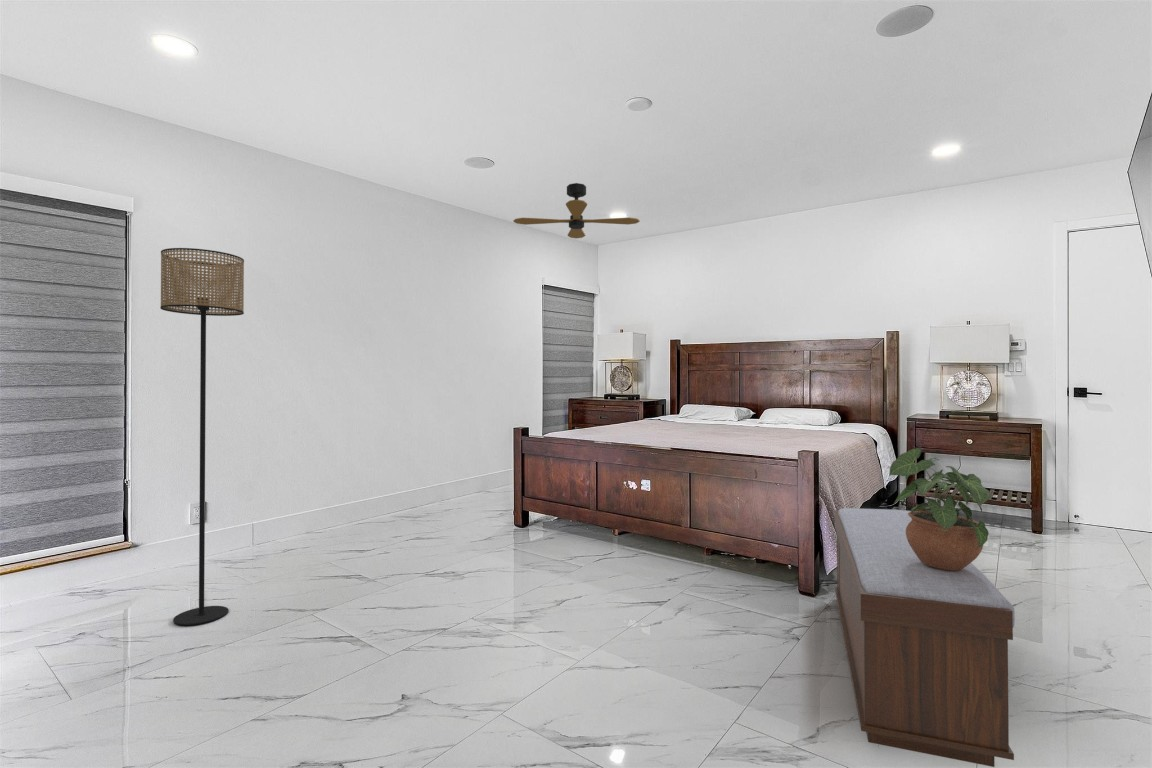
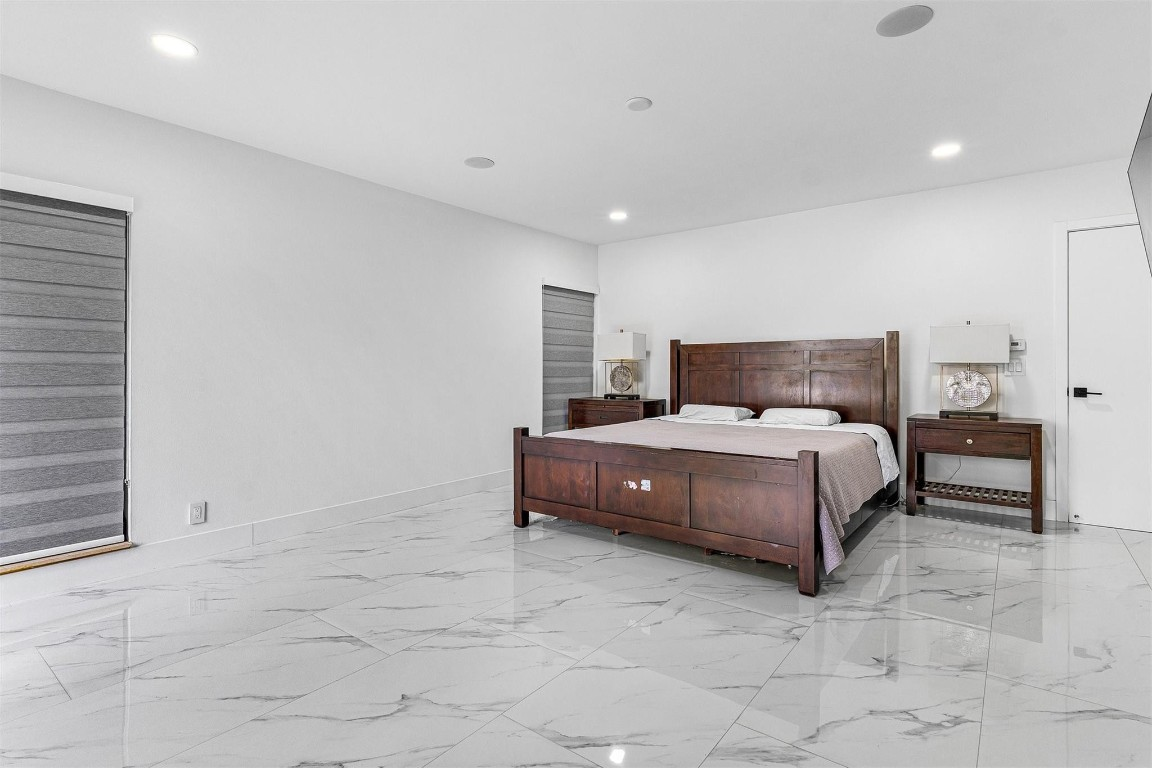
- ceiling fan [512,182,641,239]
- bench [834,507,1016,768]
- potted plant [888,447,991,571]
- floor lamp [159,247,245,626]
